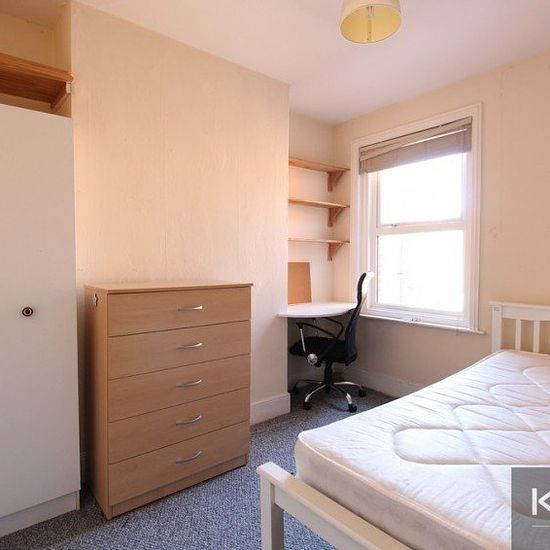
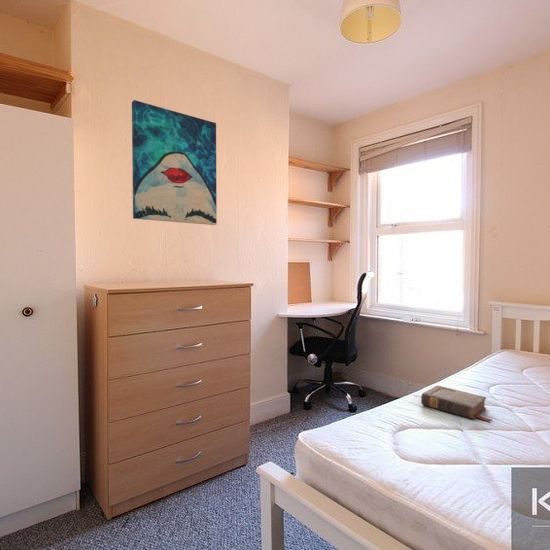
+ wall art [131,99,218,226]
+ book [420,384,492,423]
